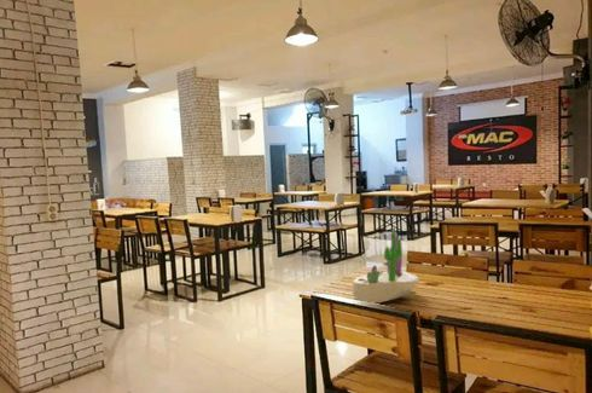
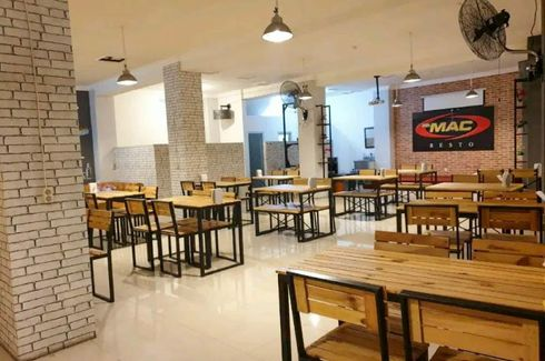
- succulent planter [350,225,420,305]
